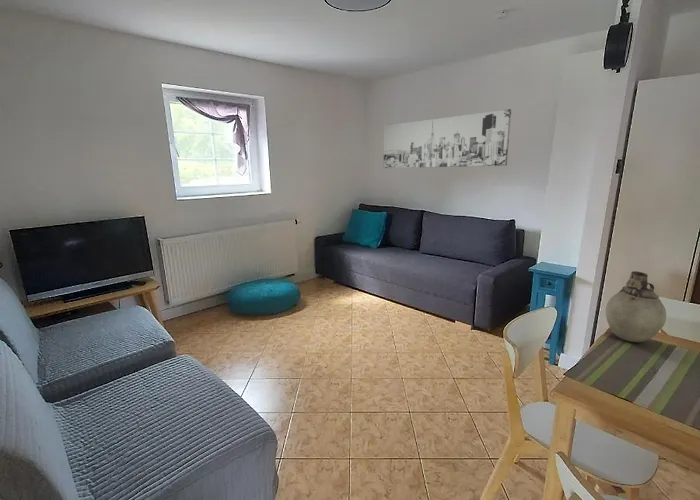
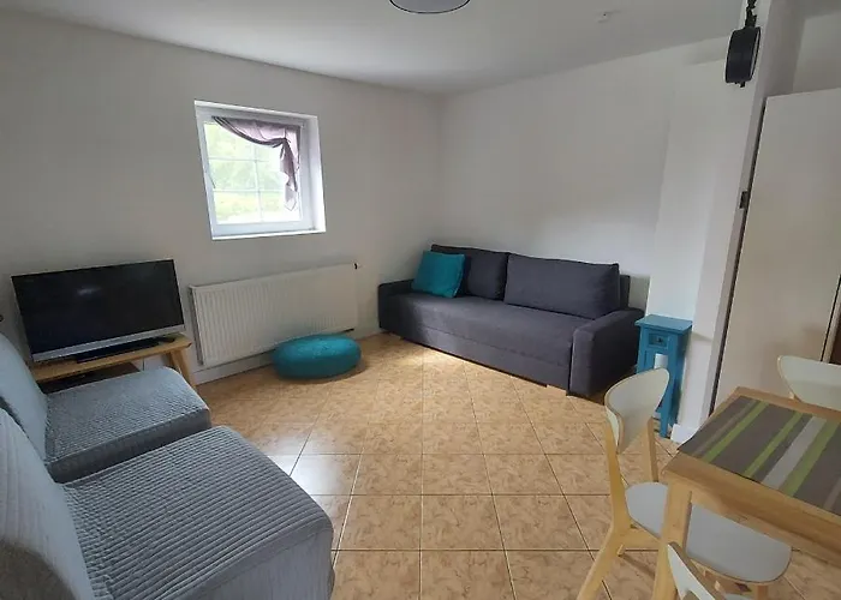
- wall art [383,108,512,169]
- vase [605,270,667,343]
